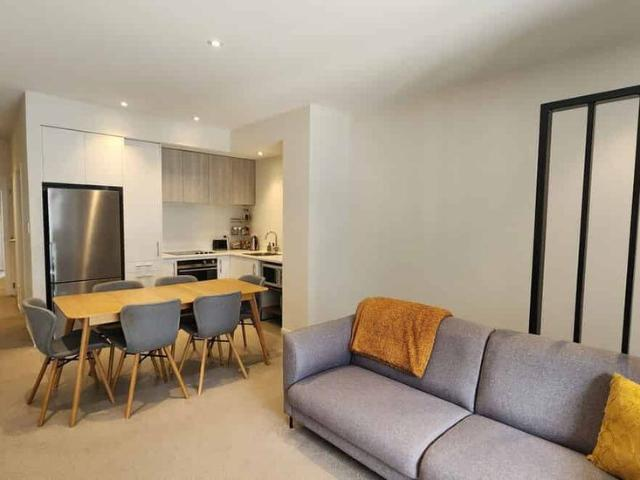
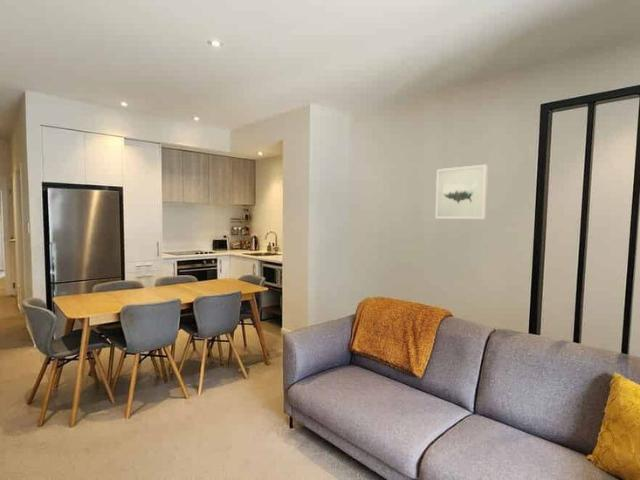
+ wall art [434,164,489,220]
